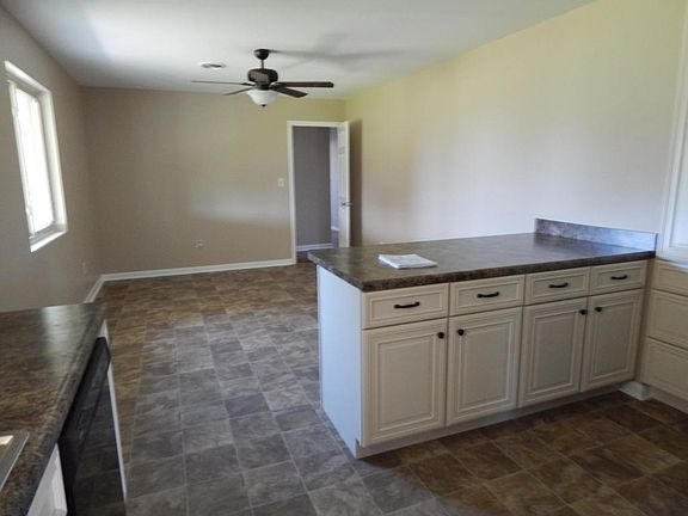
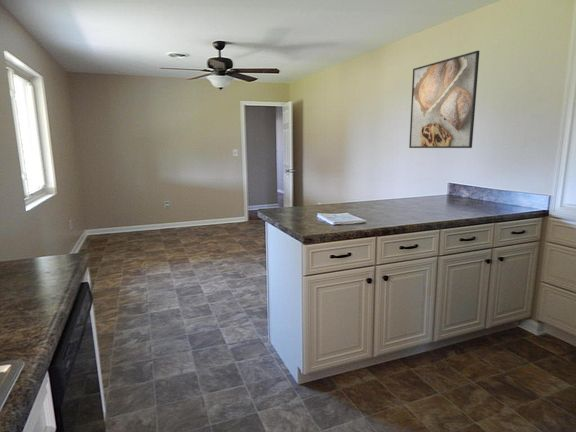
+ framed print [408,50,480,149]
